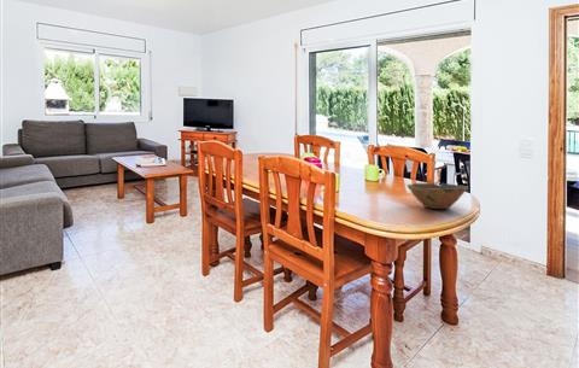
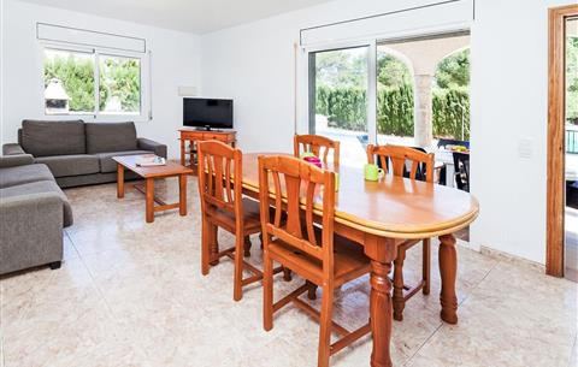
- bowl [405,182,469,210]
